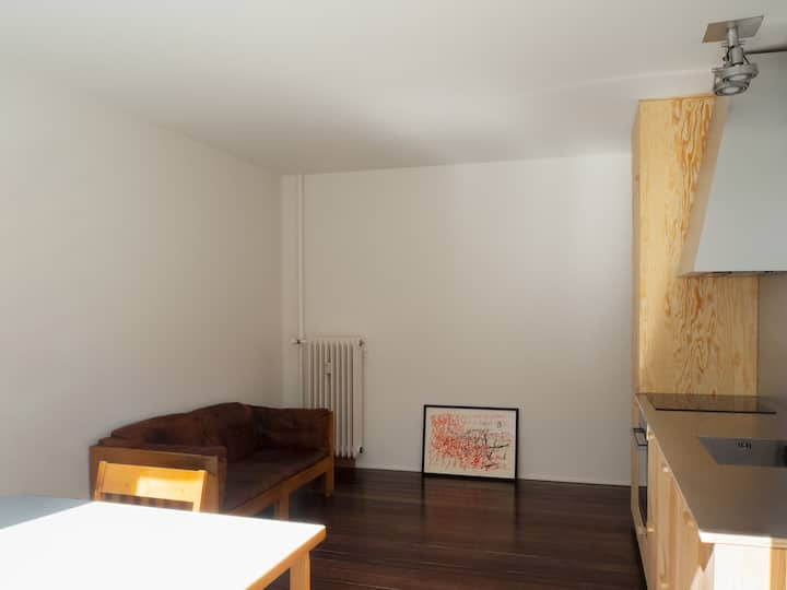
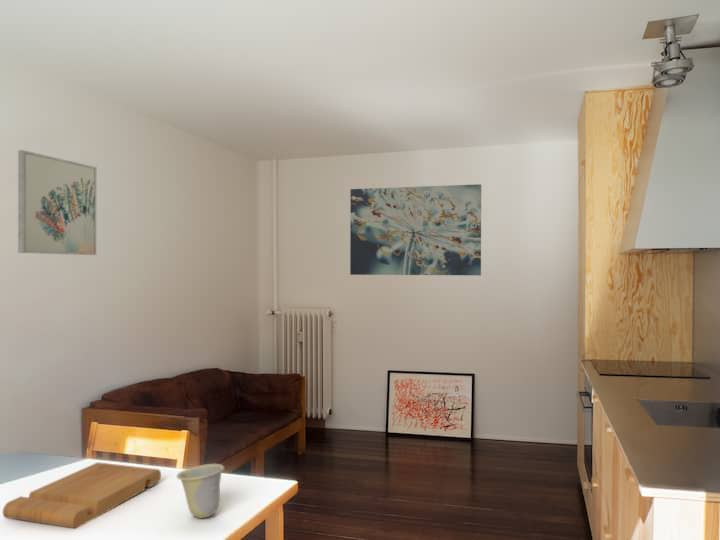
+ cutting board [2,461,162,529]
+ wall art [349,183,482,276]
+ wall art [17,149,97,256]
+ cup [176,463,225,519]
